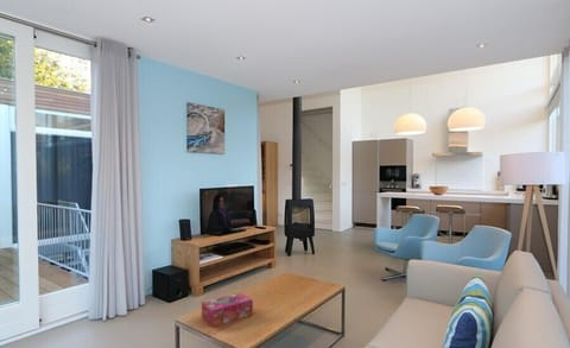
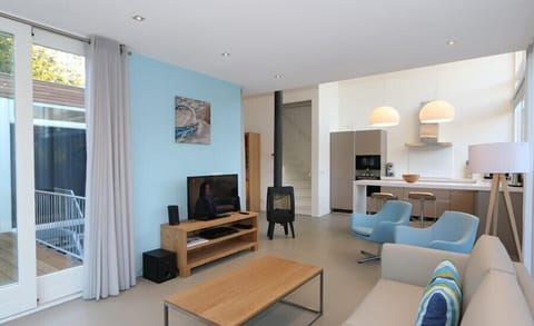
- tissue box [201,291,254,328]
